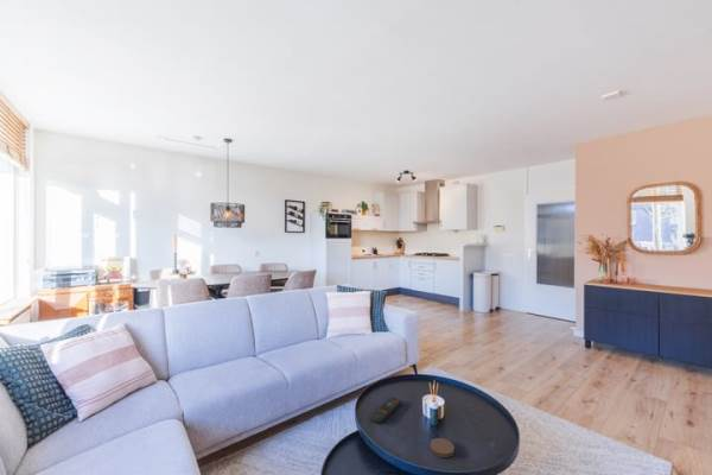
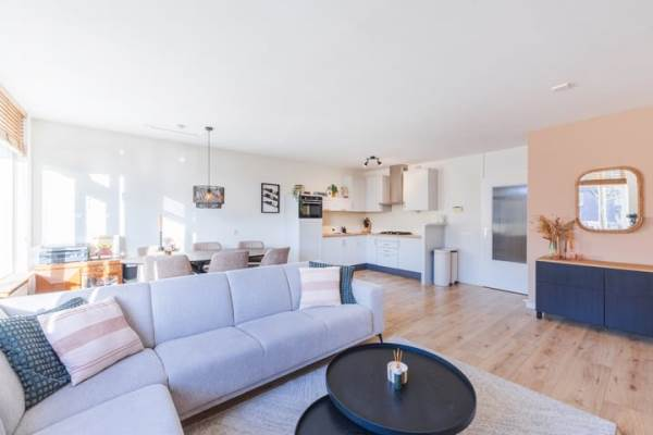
- coaster [428,437,456,458]
- remote control [369,397,402,424]
